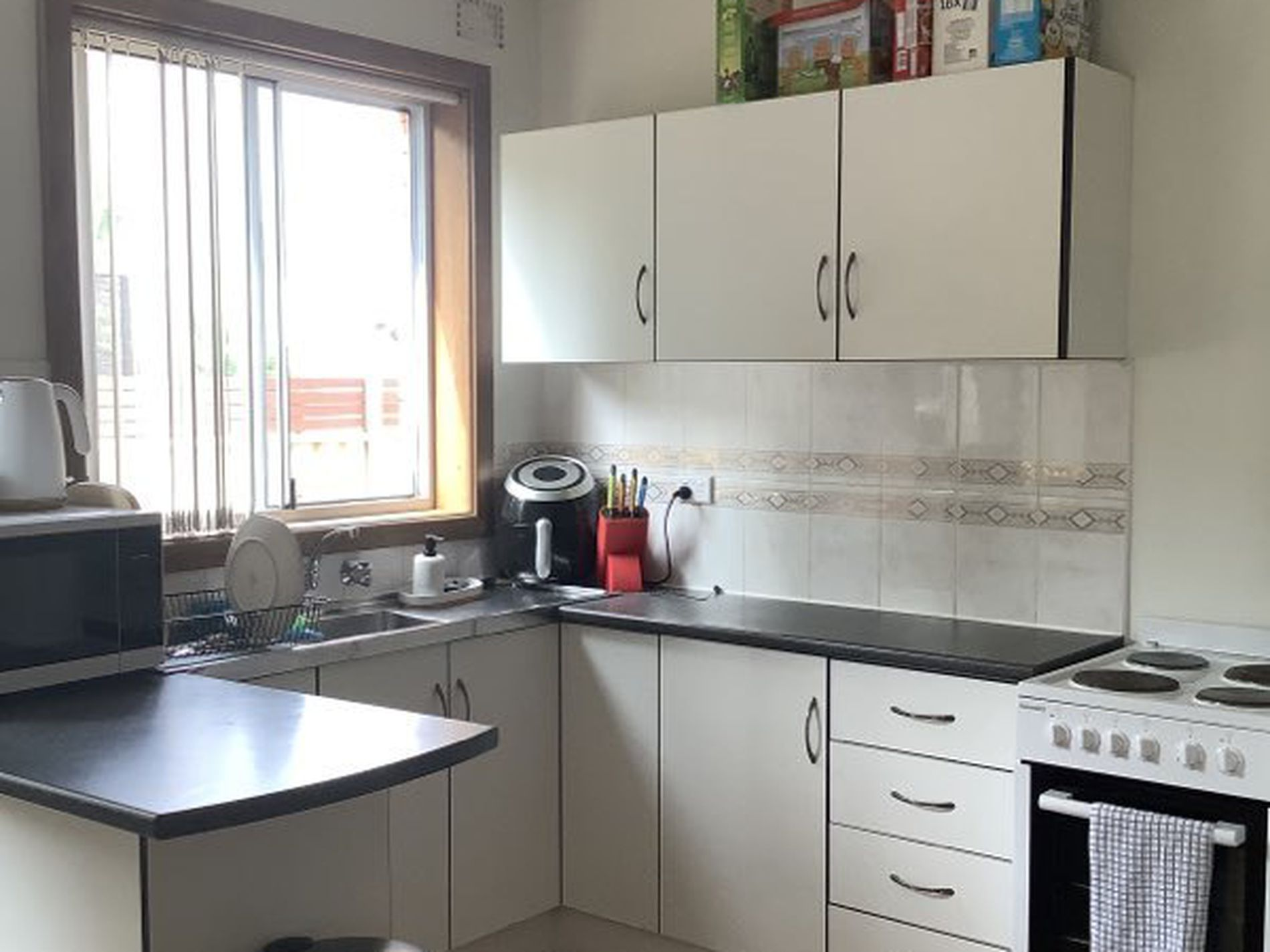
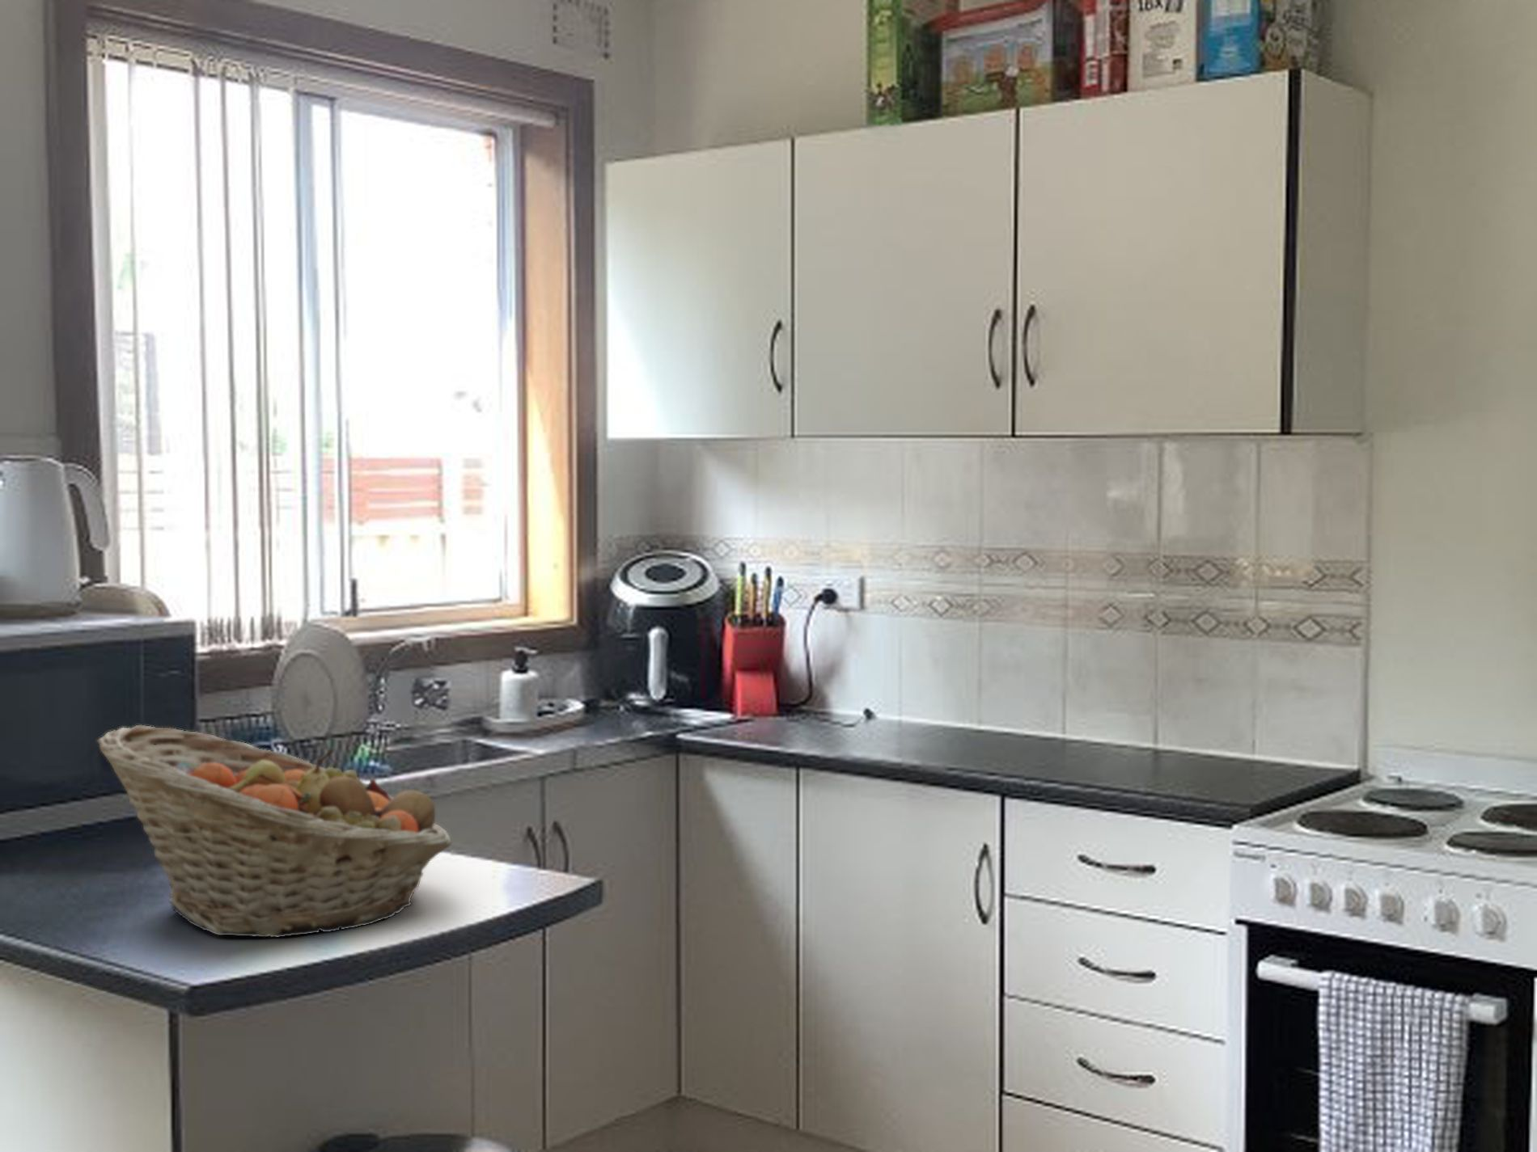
+ fruit basket [96,725,453,939]
